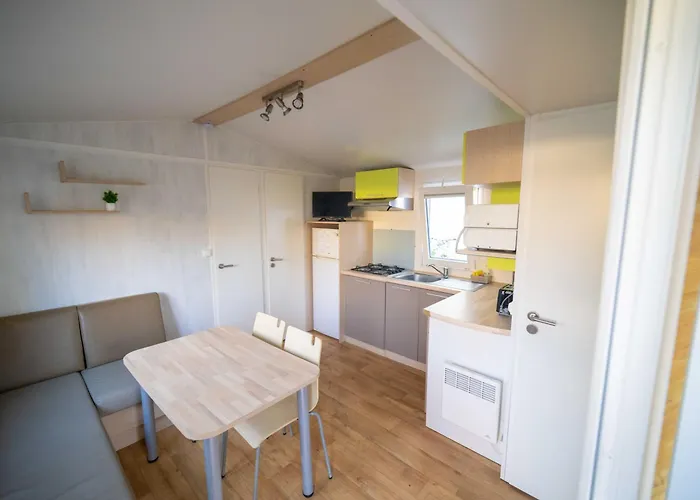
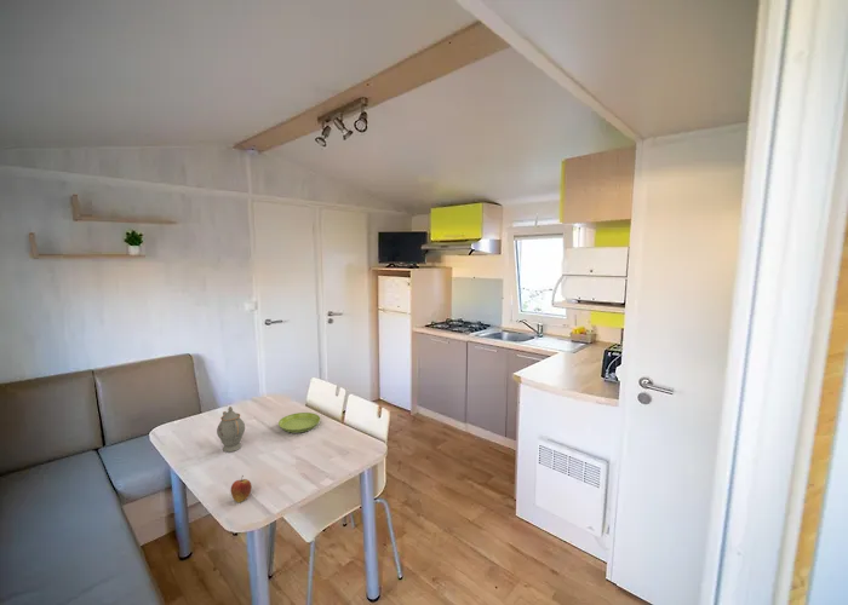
+ saucer [277,411,321,434]
+ chinaware [216,405,246,453]
+ fruit [229,474,253,503]
